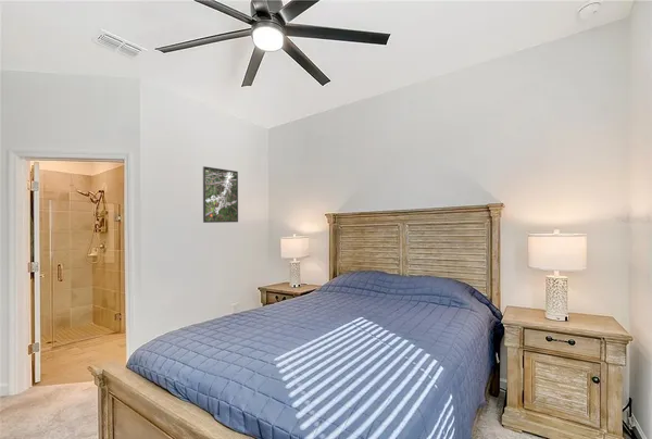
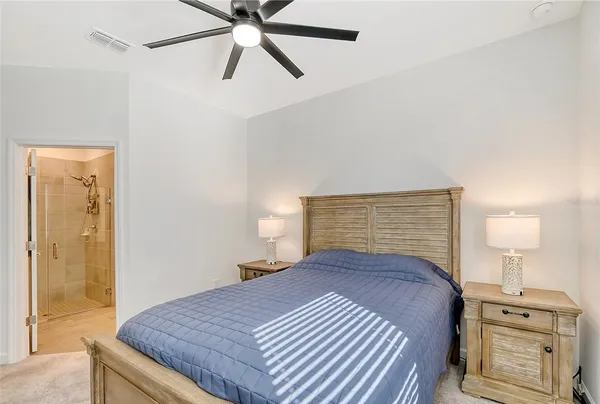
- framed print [202,165,239,224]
